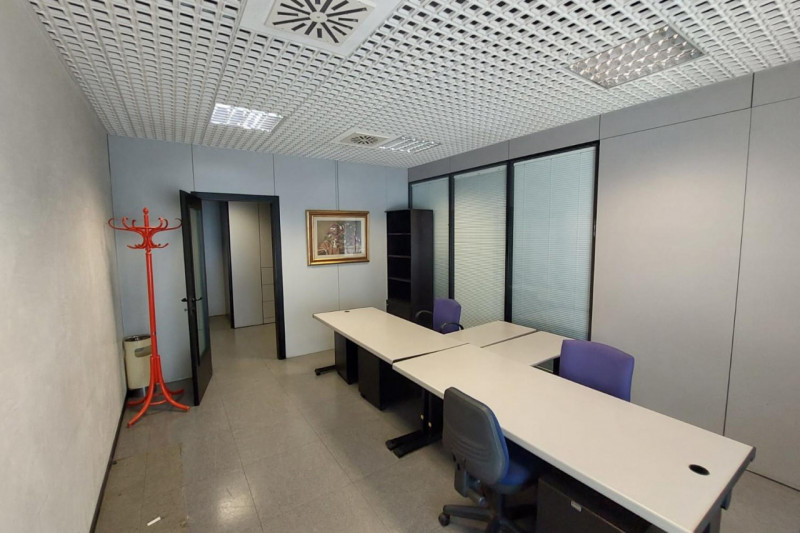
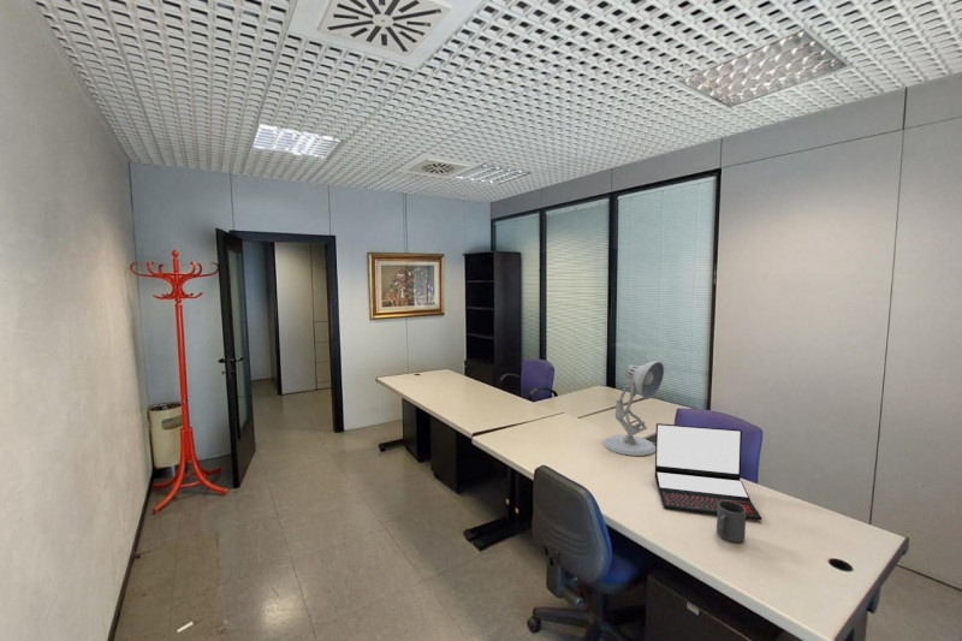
+ laptop [654,422,762,522]
+ desk lamp [602,360,665,457]
+ mug [715,500,747,544]
